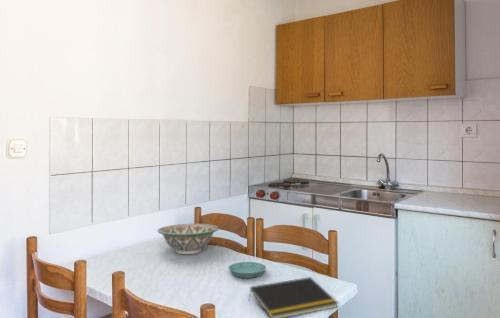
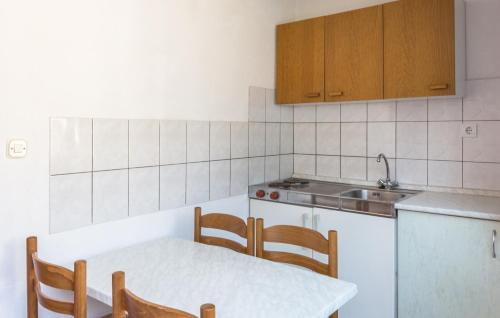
- saucer [228,261,267,279]
- decorative bowl [157,223,219,255]
- notepad [248,276,340,318]
